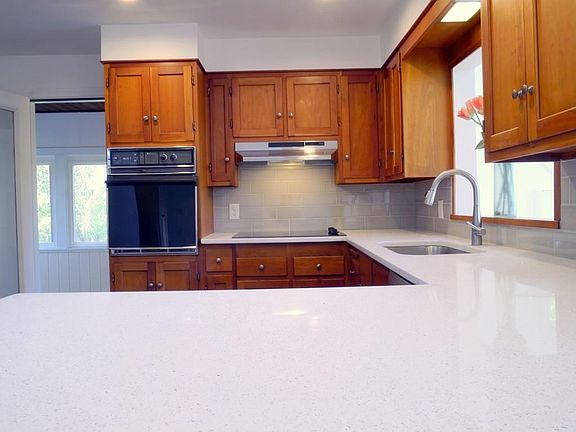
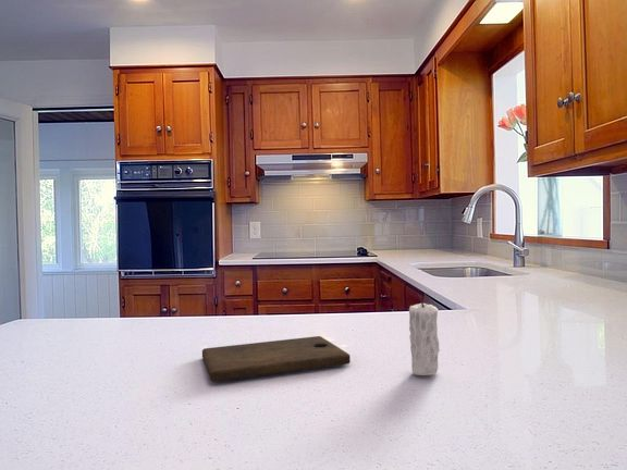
+ cutting board [201,335,352,383]
+ candle [408,293,441,376]
